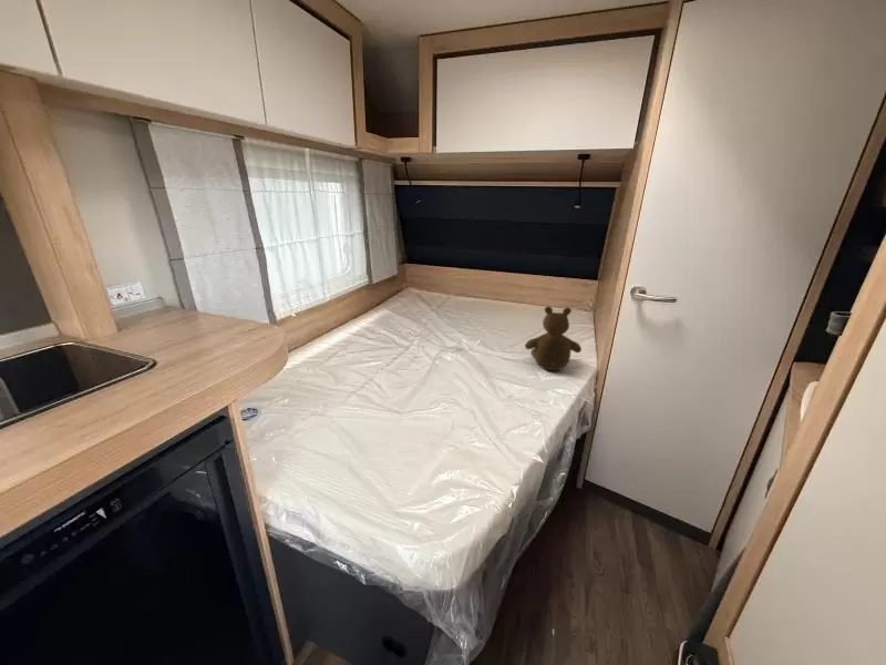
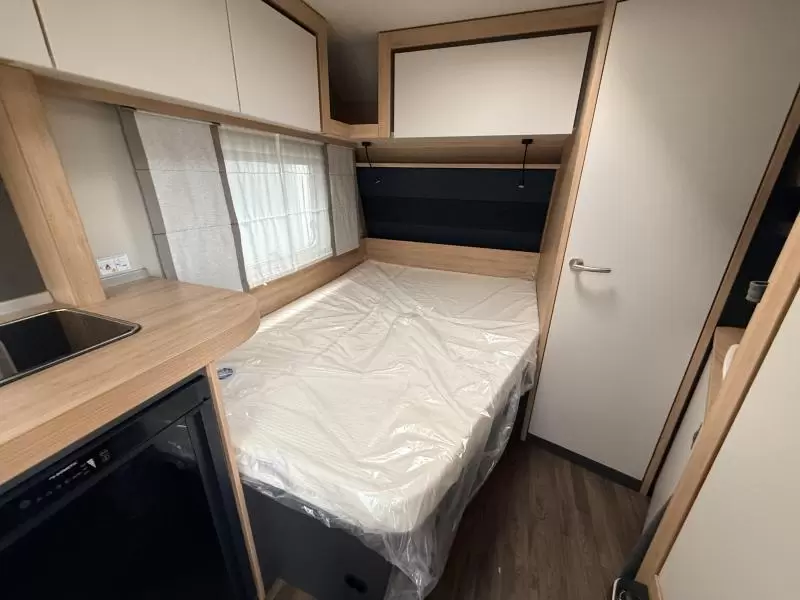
- teddy bear [524,305,583,371]
